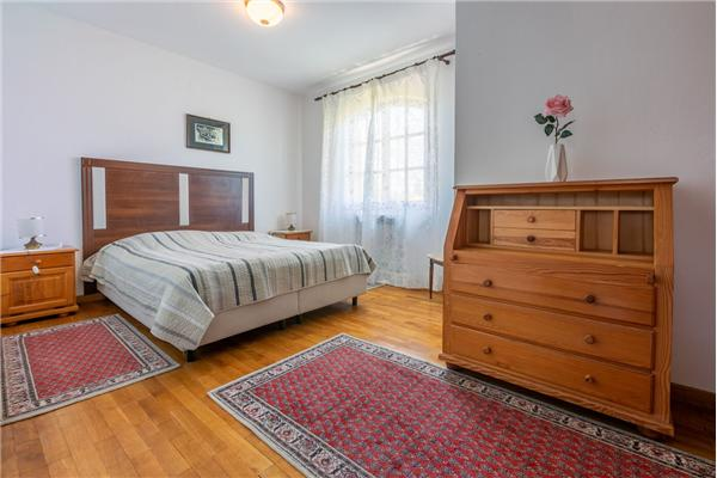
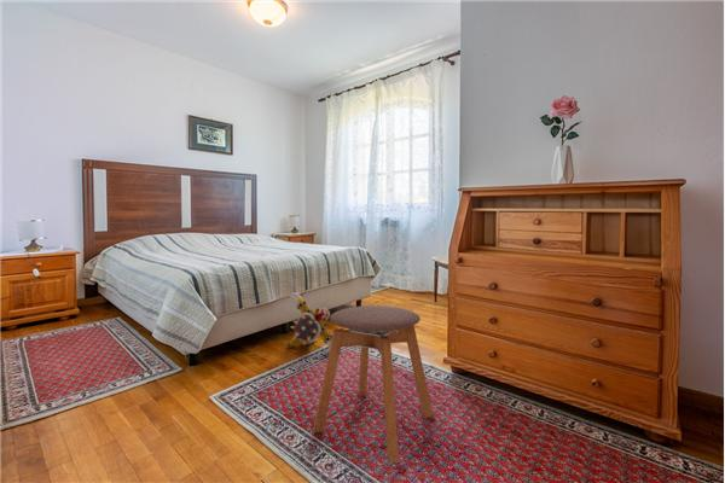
+ plush toy [286,291,334,349]
+ stool [312,304,435,464]
